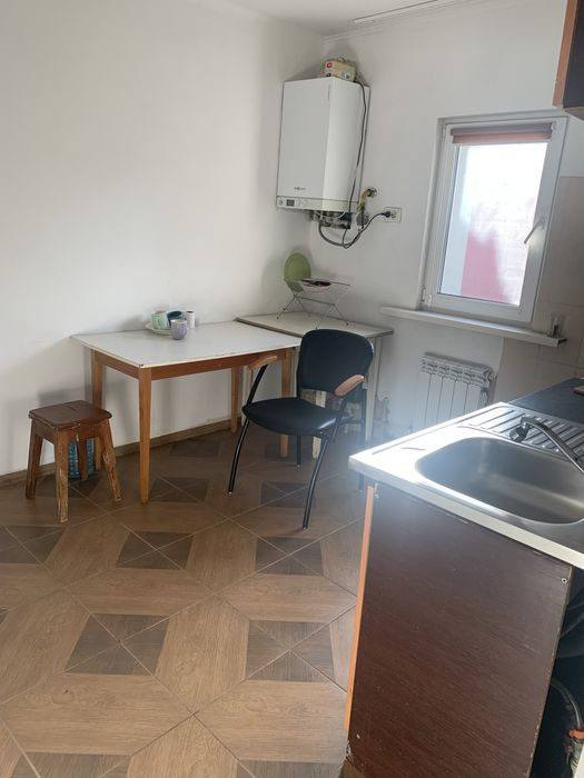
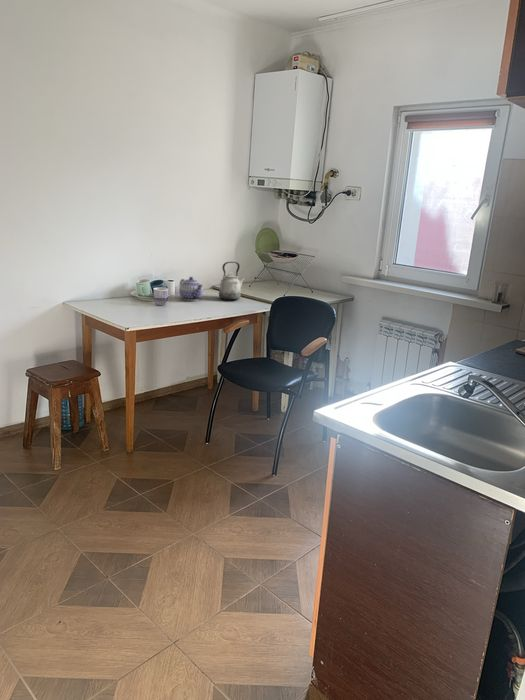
+ teapot [178,276,204,302]
+ kettle [218,261,245,301]
